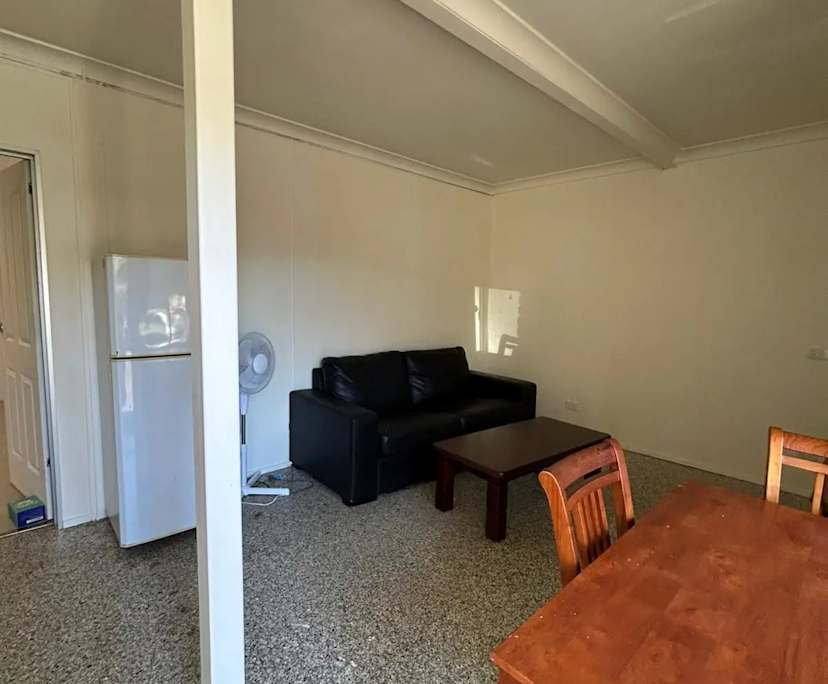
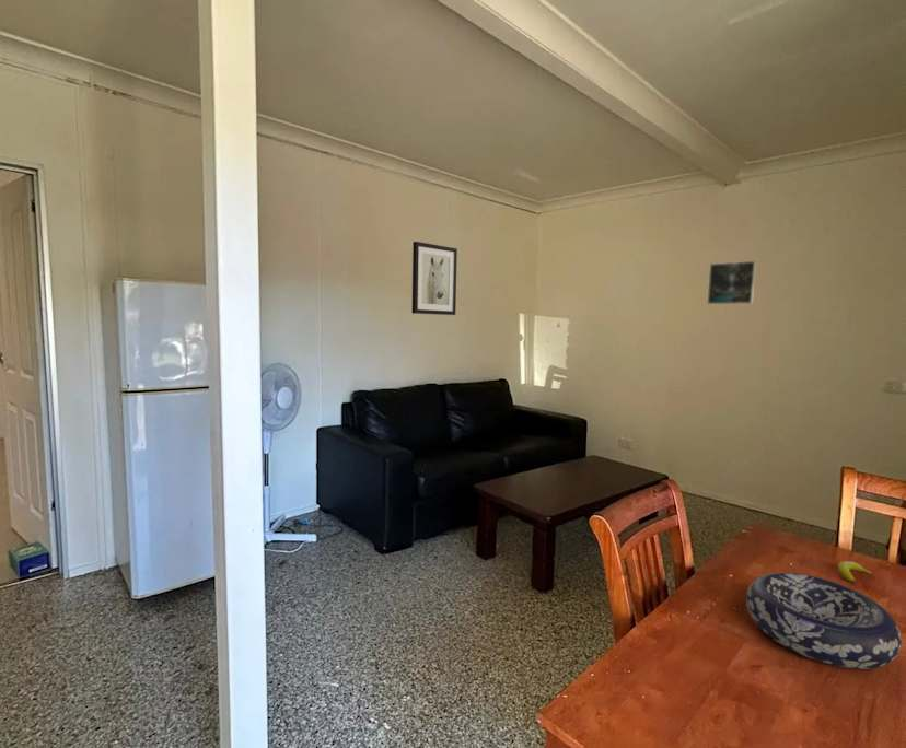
+ decorative bowl [745,571,903,670]
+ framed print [706,260,757,305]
+ banana [837,560,874,584]
+ wall art [411,241,458,316]
